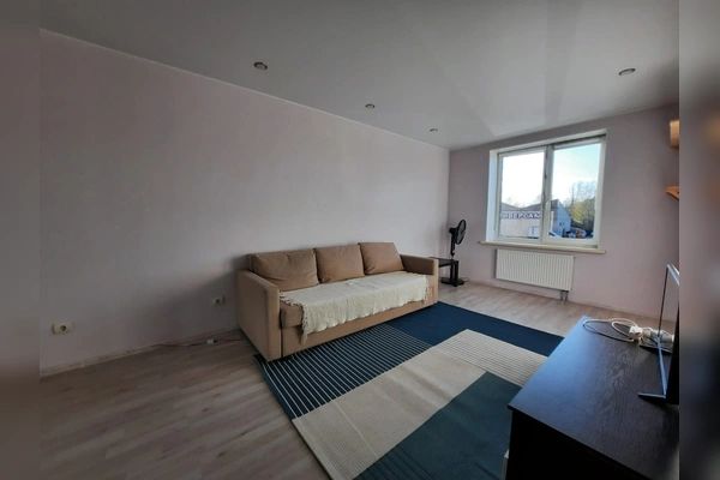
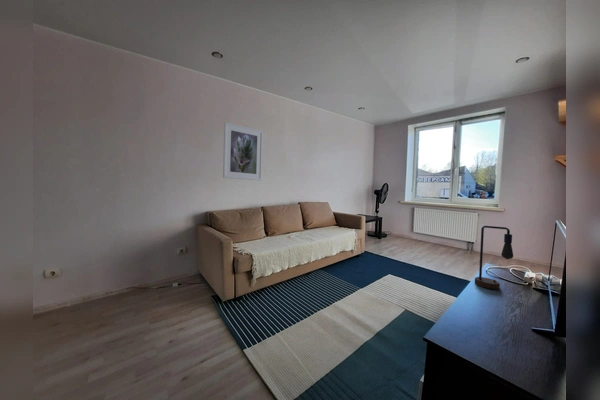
+ table lamp [474,225,514,290]
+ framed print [222,121,264,182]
